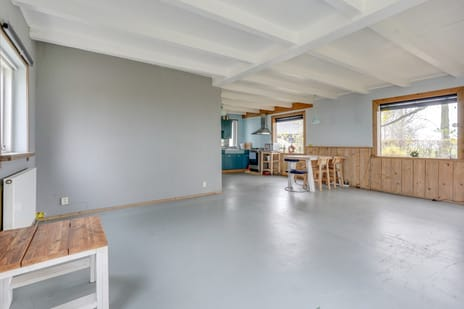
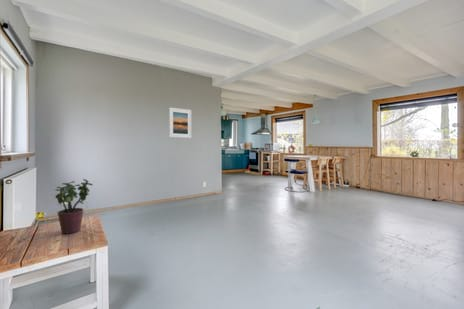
+ potted plant [54,178,94,235]
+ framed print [168,107,192,139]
